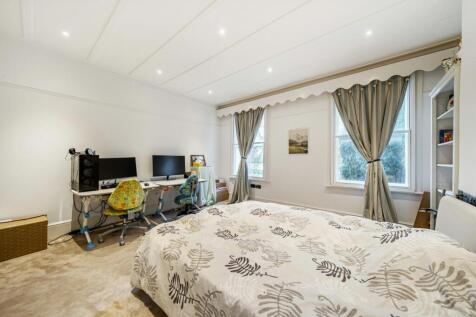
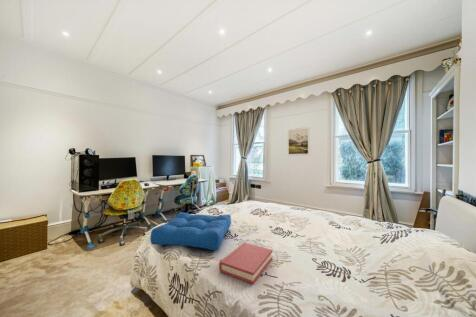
+ hardback book [218,242,274,285]
+ seat cushion [149,211,232,252]
